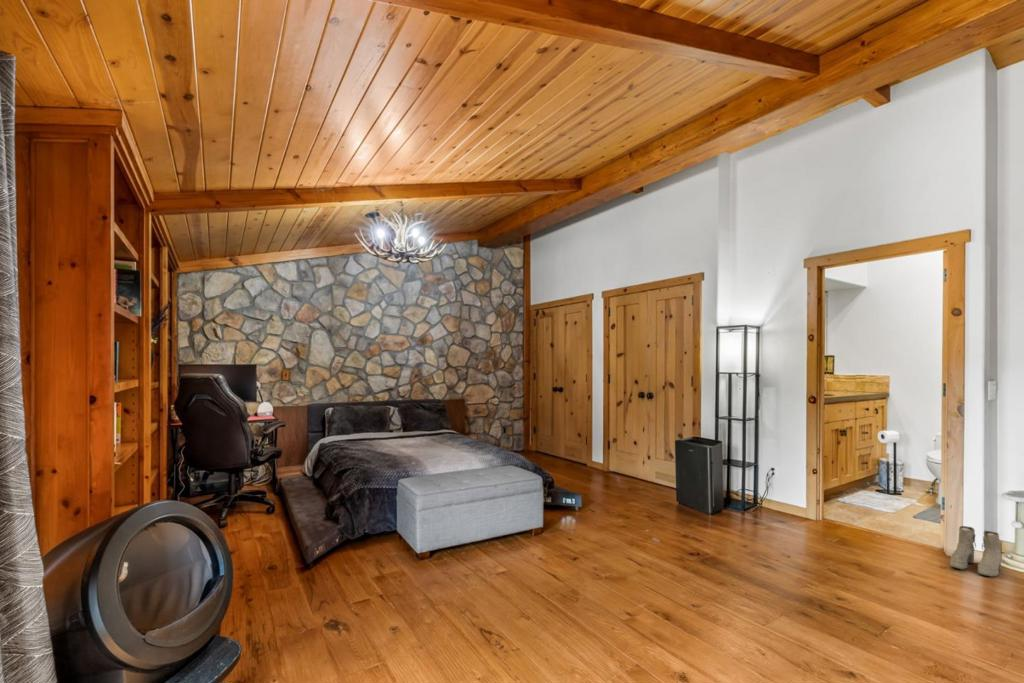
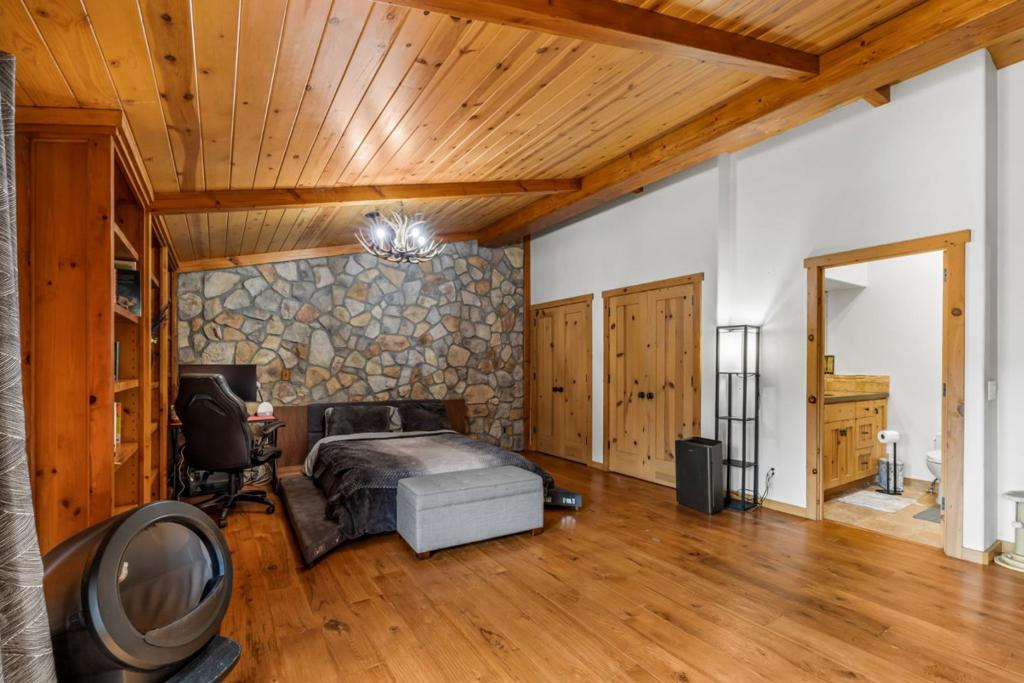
- boots [949,525,1003,578]
